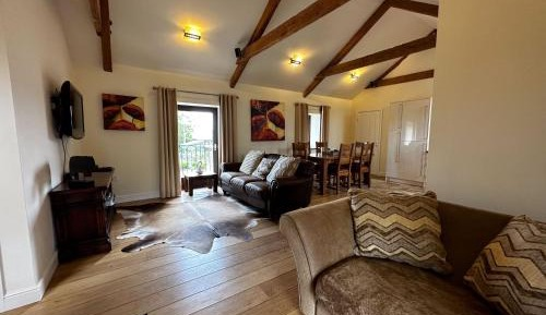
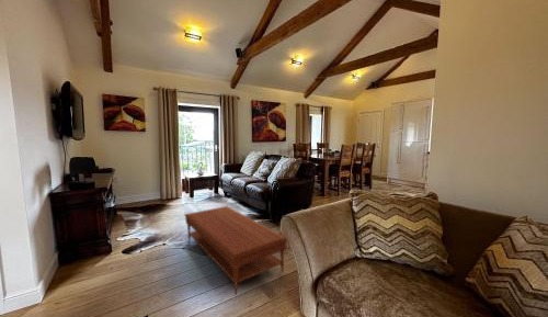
+ coffee table [183,205,288,296]
